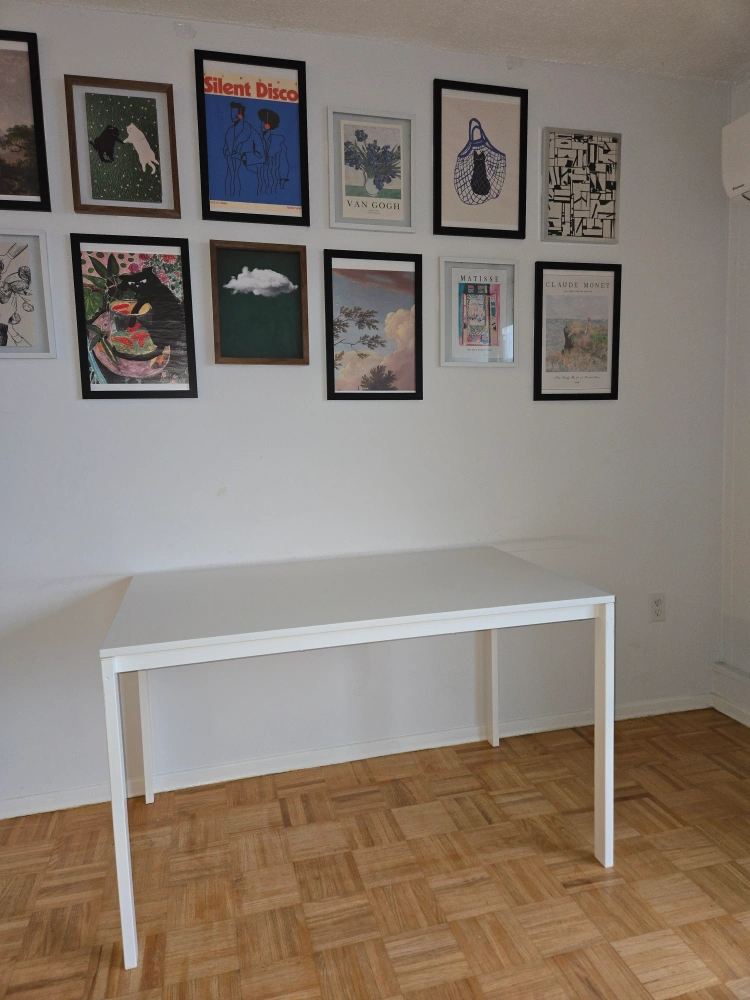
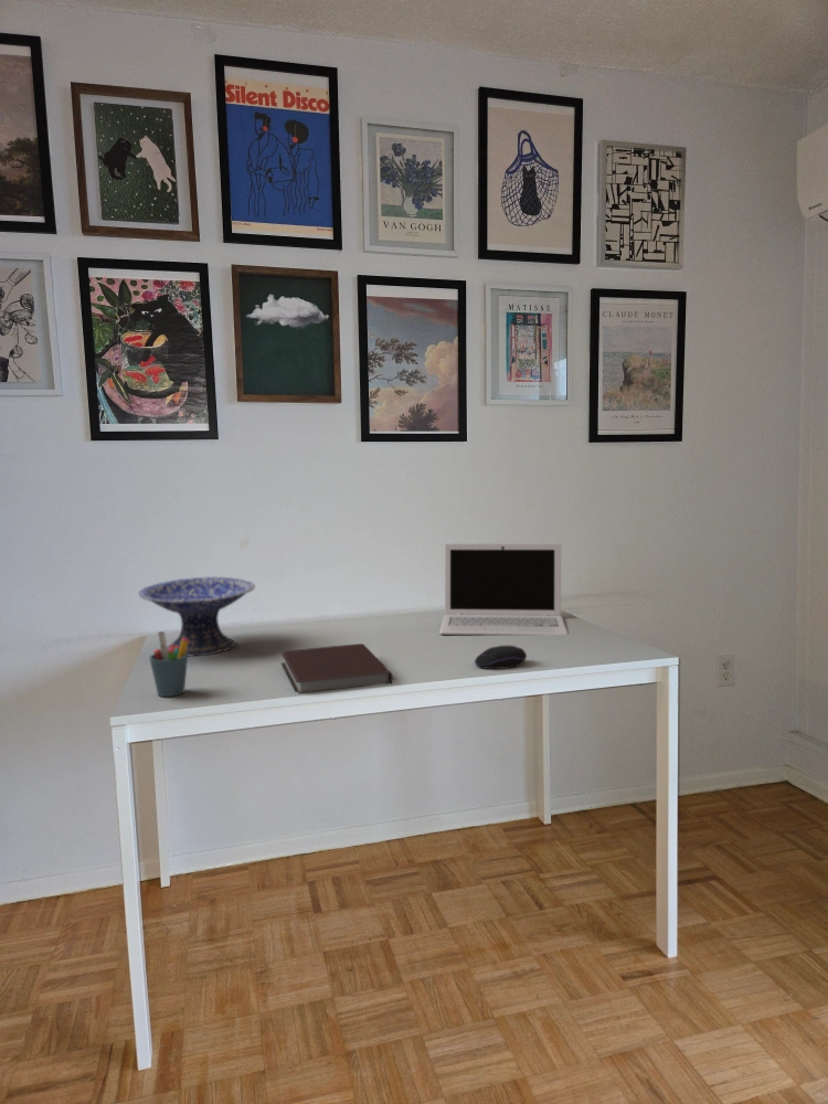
+ pen holder [148,630,189,698]
+ computer mouse [474,645,528,670]
+ notebook [279,643,393,696]
+ laptop [438,542,570,636]
+ decorative bowl [137,576,256,657]
